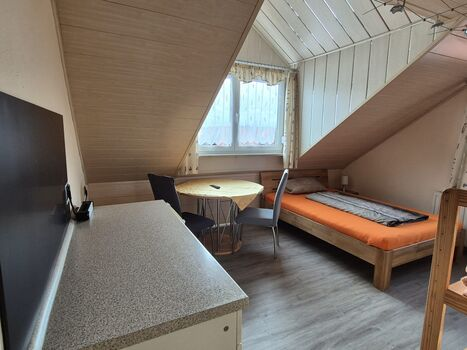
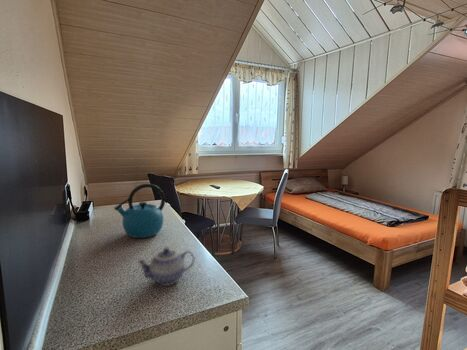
+ teapot [136,247,196,287]
+ kettle [113,183,166,239]
